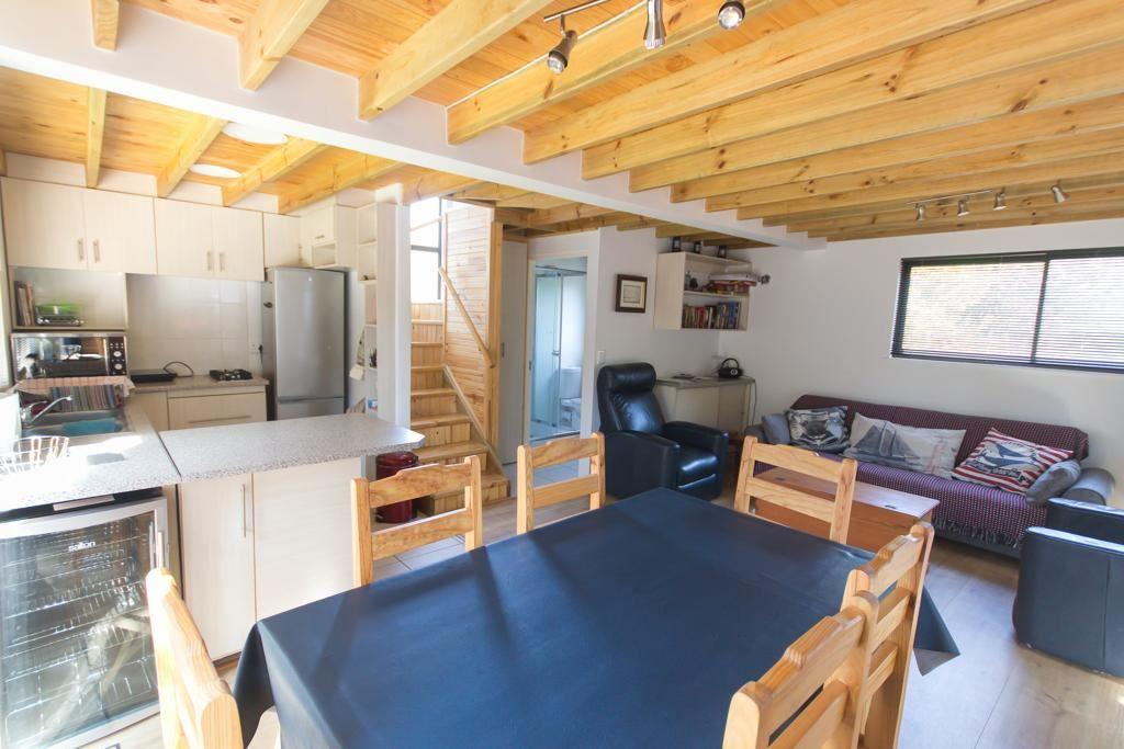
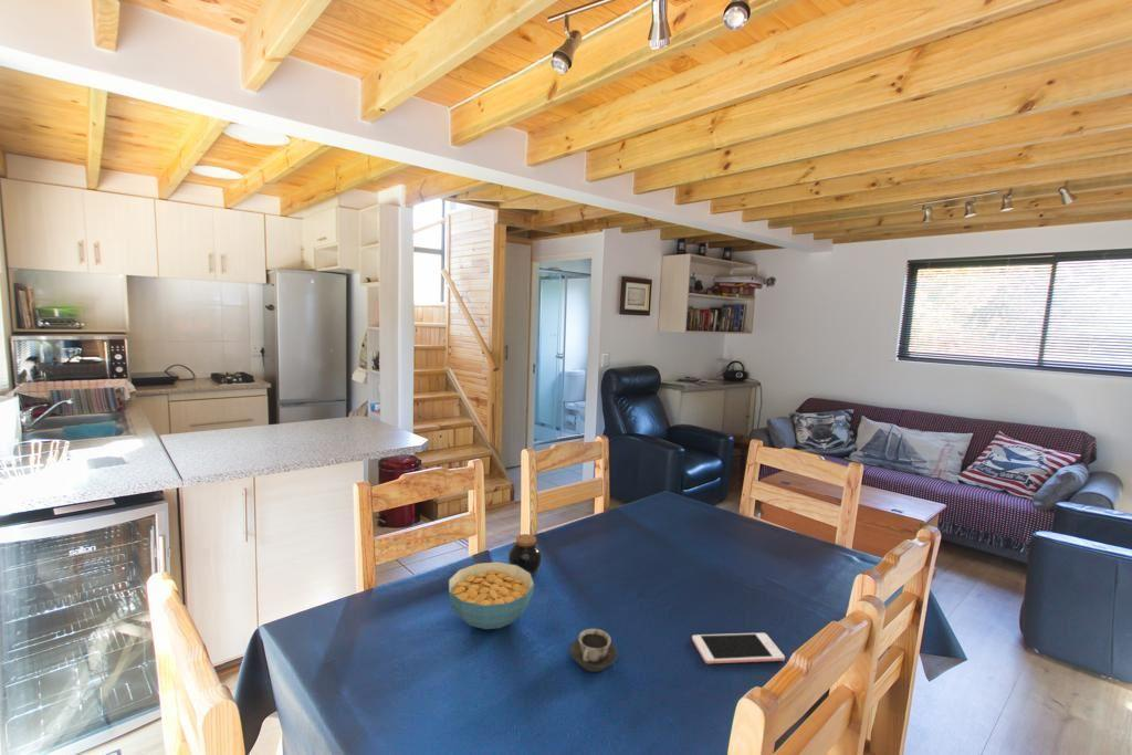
+ cell phone [691,632,786,665]
+ cereal bowl [448,560,535,630]
+ cup [569,628,619,673]
+ jar [507,533,543,577]
